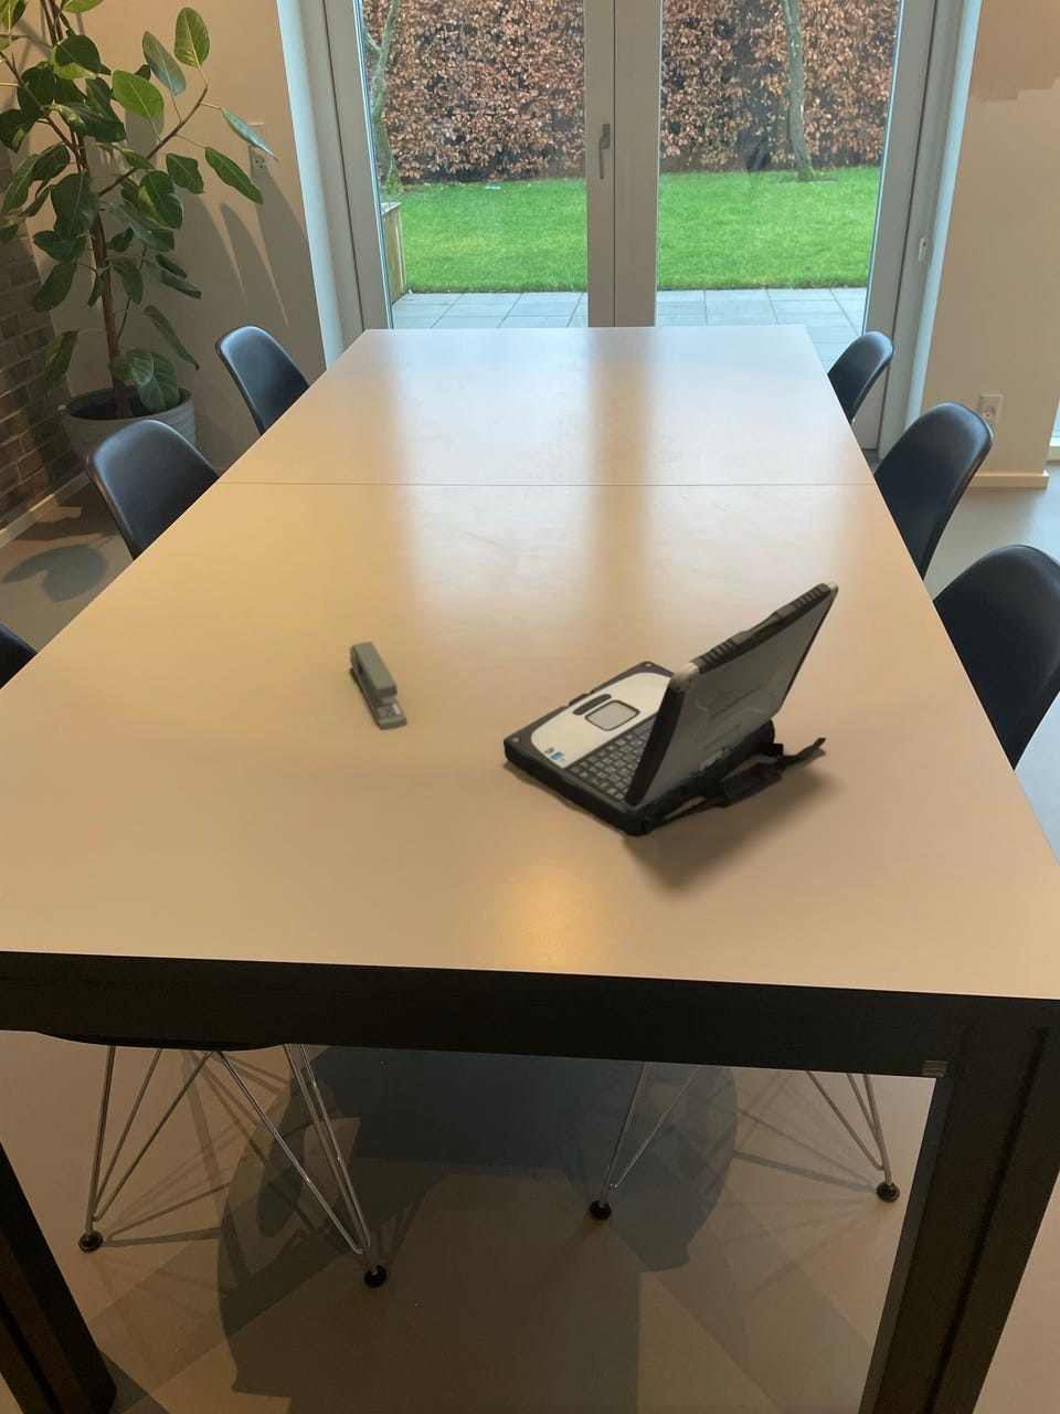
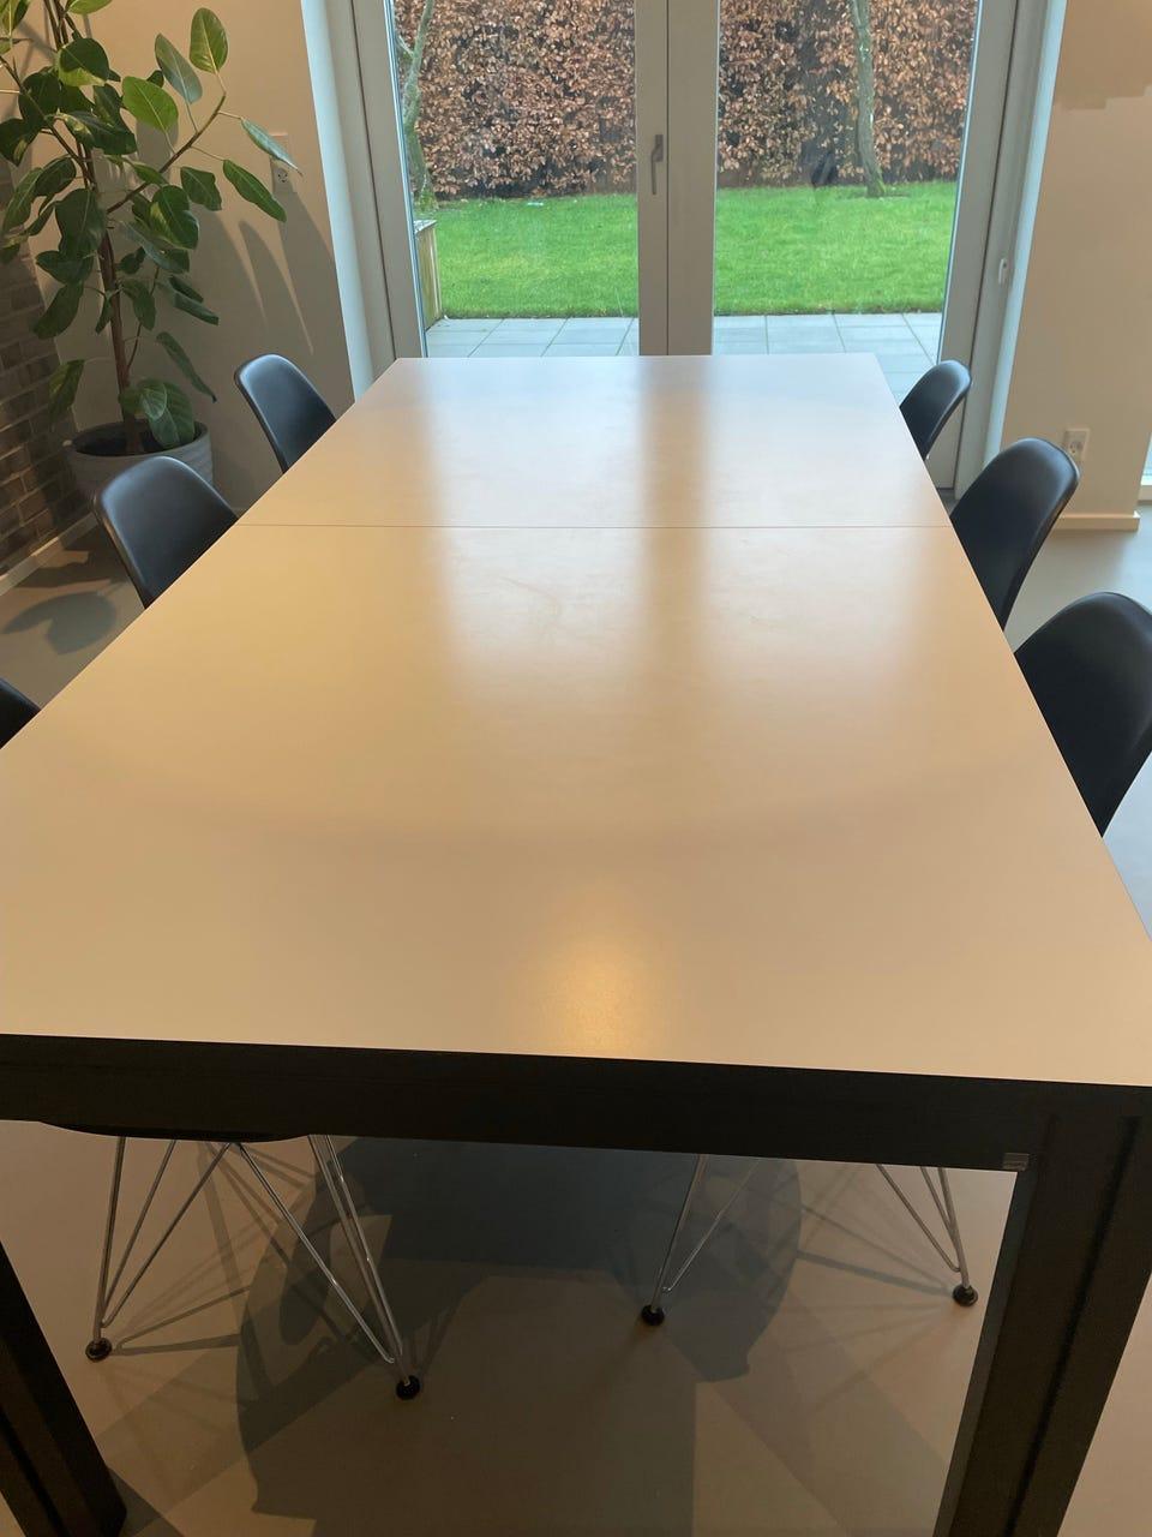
- stapler [349,640,409,731]
- laptop [502,580,840,838]
